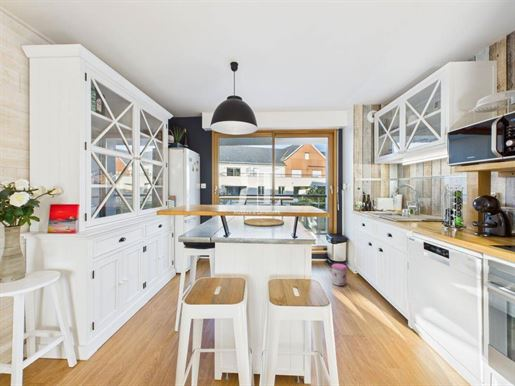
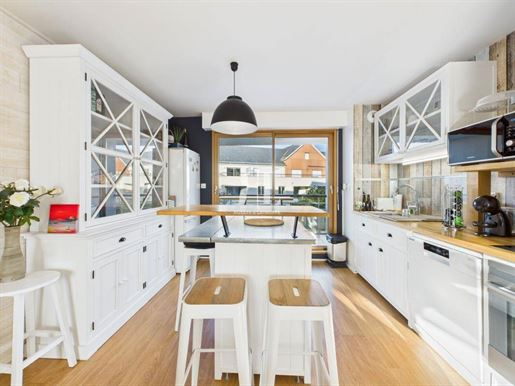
- trash can [331,263,349,287]
